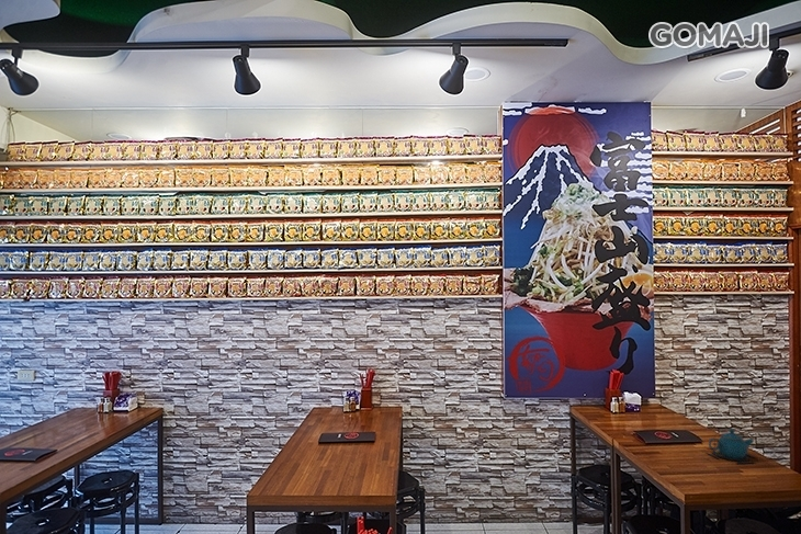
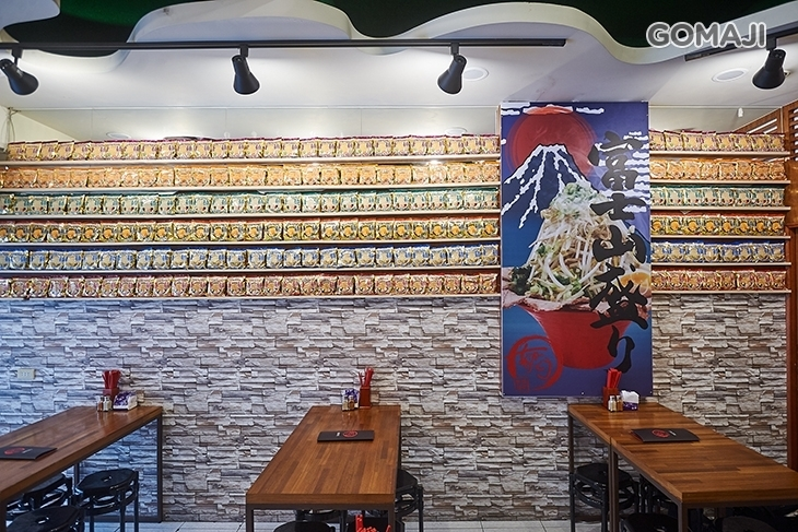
- teapot [706,428,757,465]
